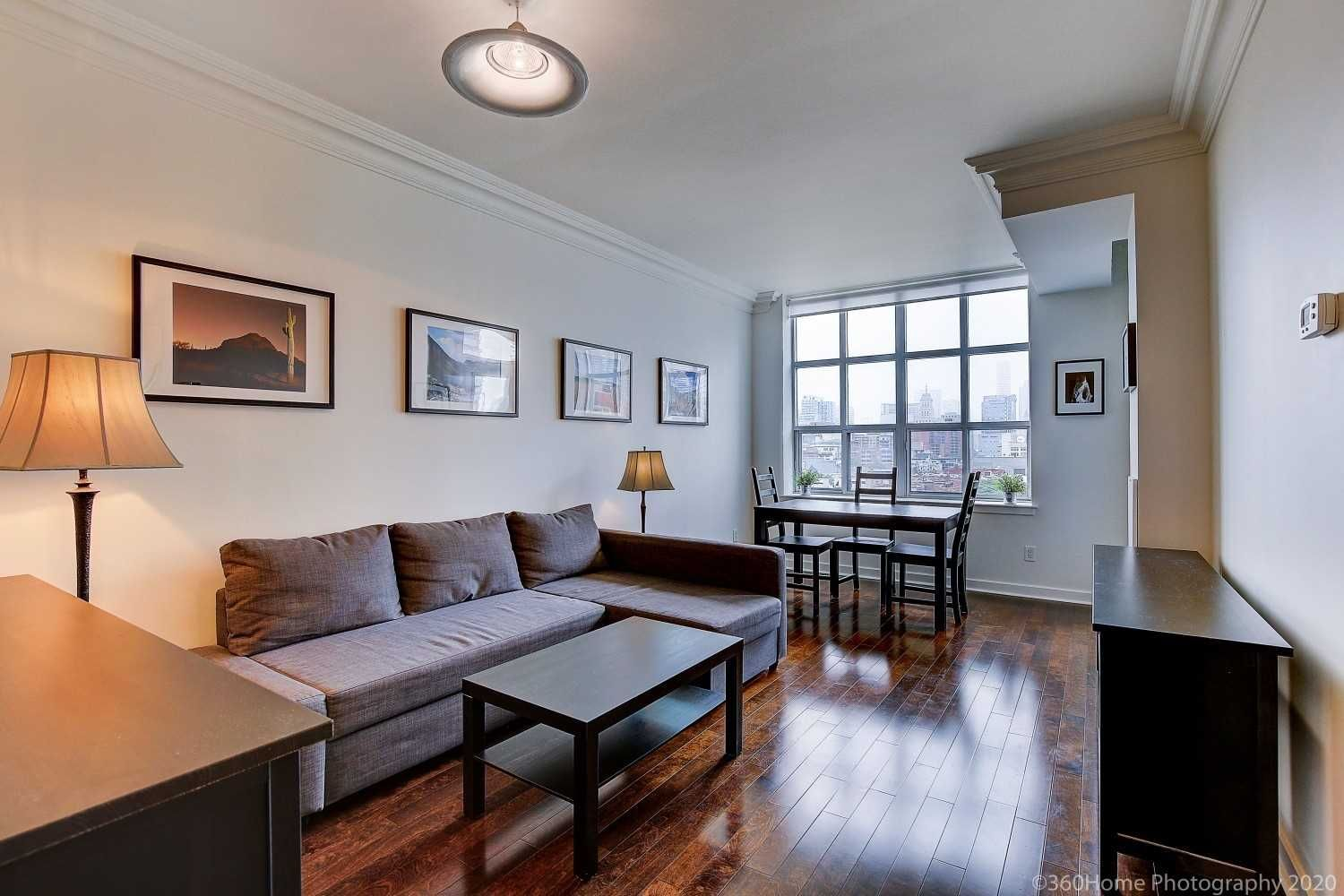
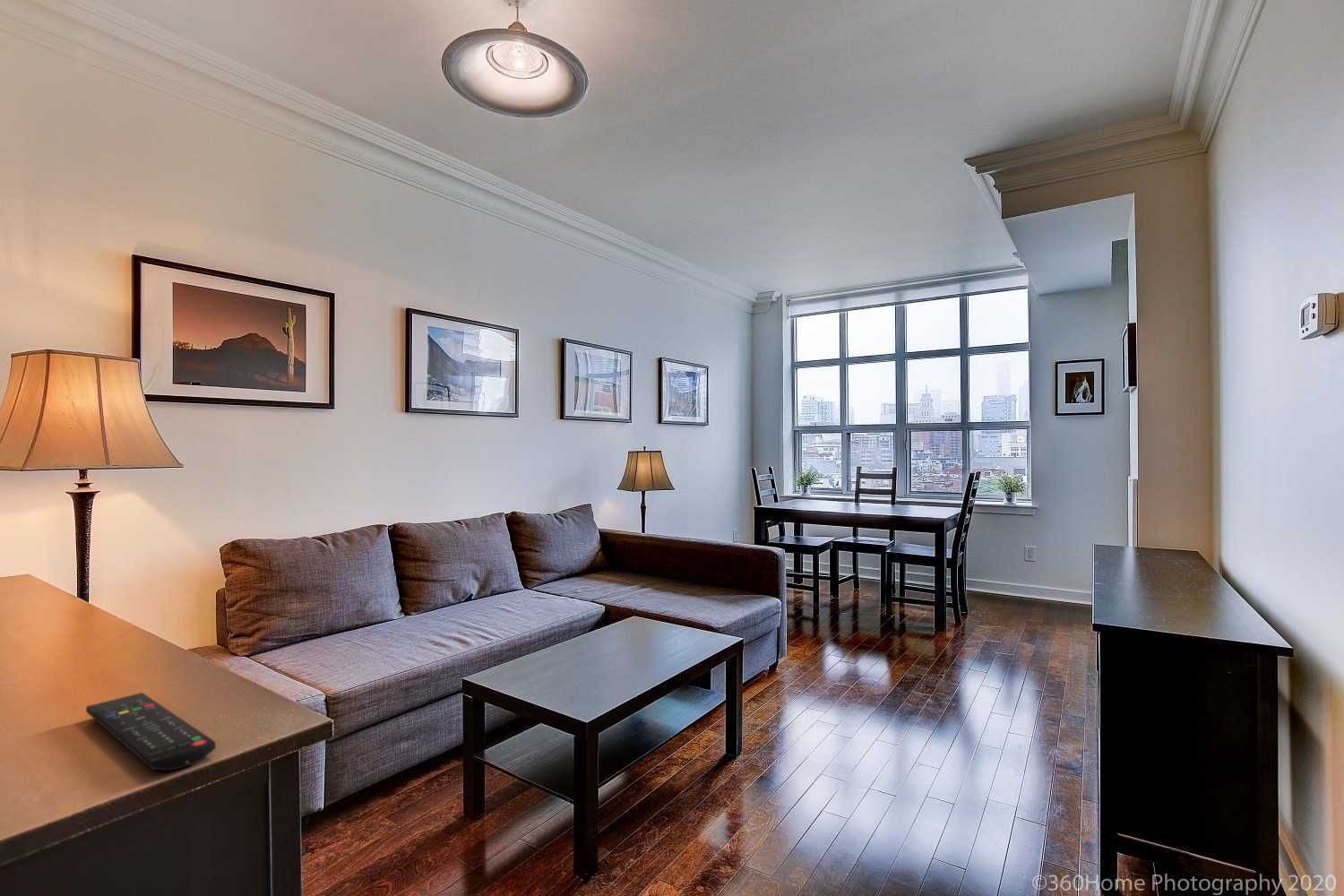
+ remote control [85,692,216,771]
